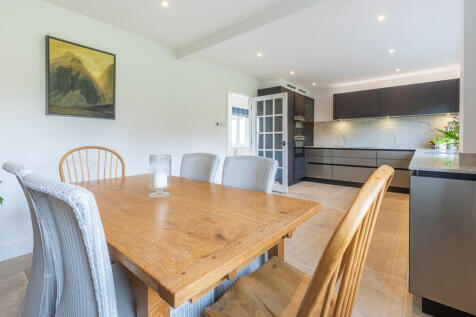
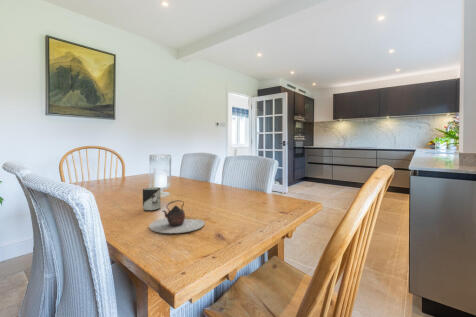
+ cup [142,186,161,212]
+ teapot [148,199,206,234]
